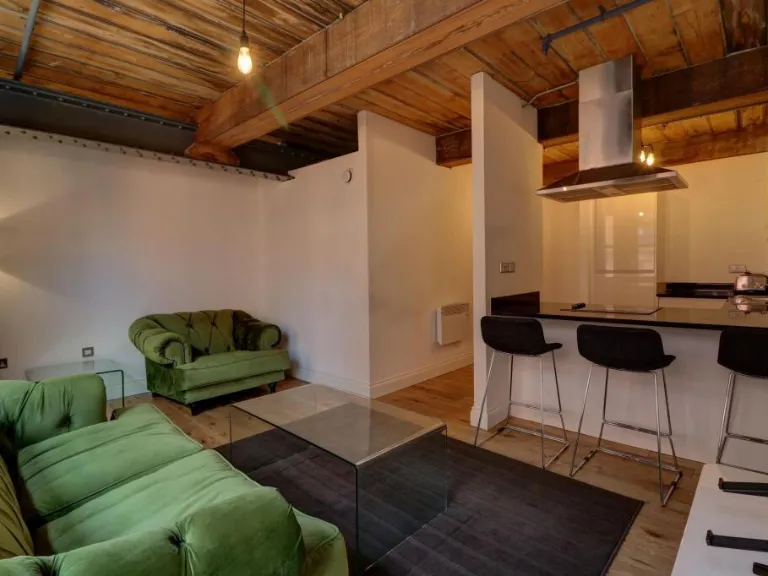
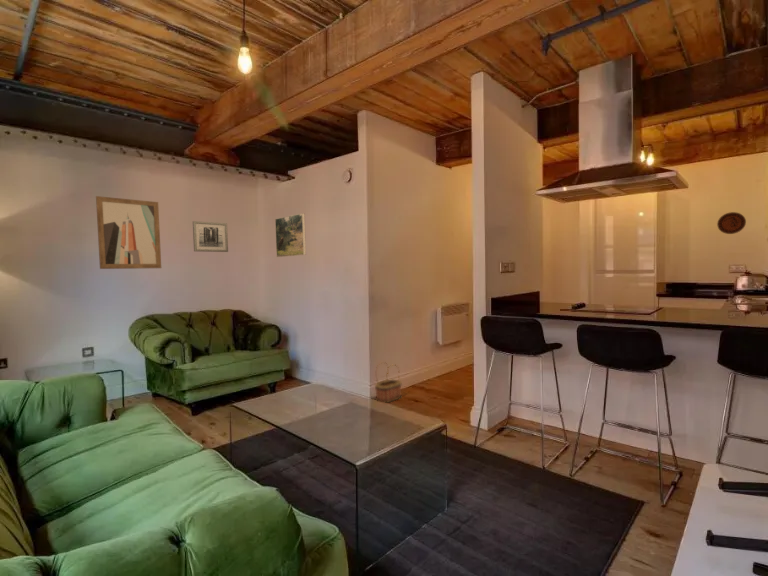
+ basket [374,361,403,404]
+ wall art [192,220,229,253]
+ decorative plate [716,211,747,235]
+ wall art [95,195,162,270]
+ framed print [274,212,307,258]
